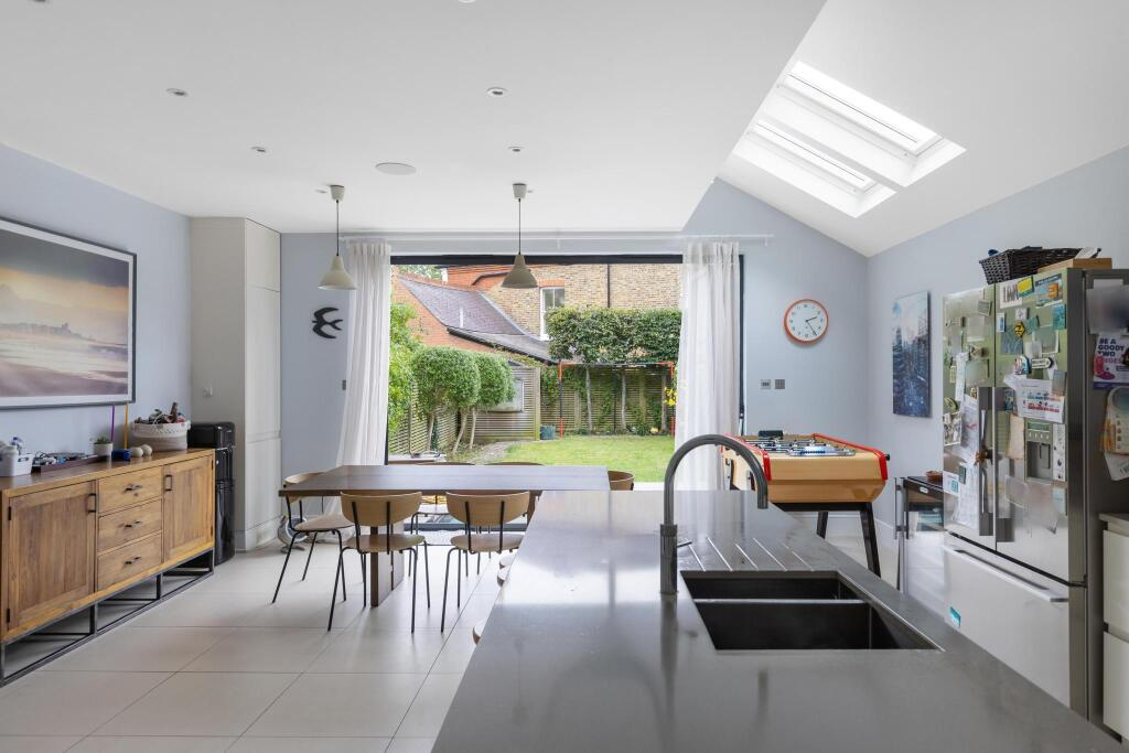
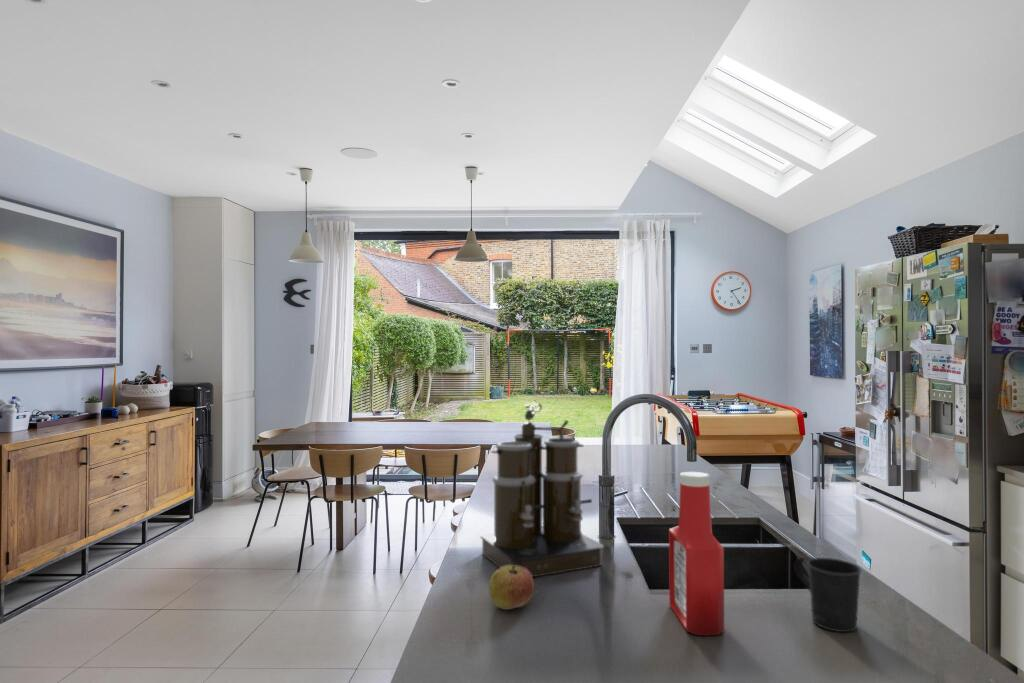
+ coffee maker [479,400,605,578]
+ soap bottle [668,471,725,636]
+ apple [488,565,535,611]
+ mug [793,555,863,633]
